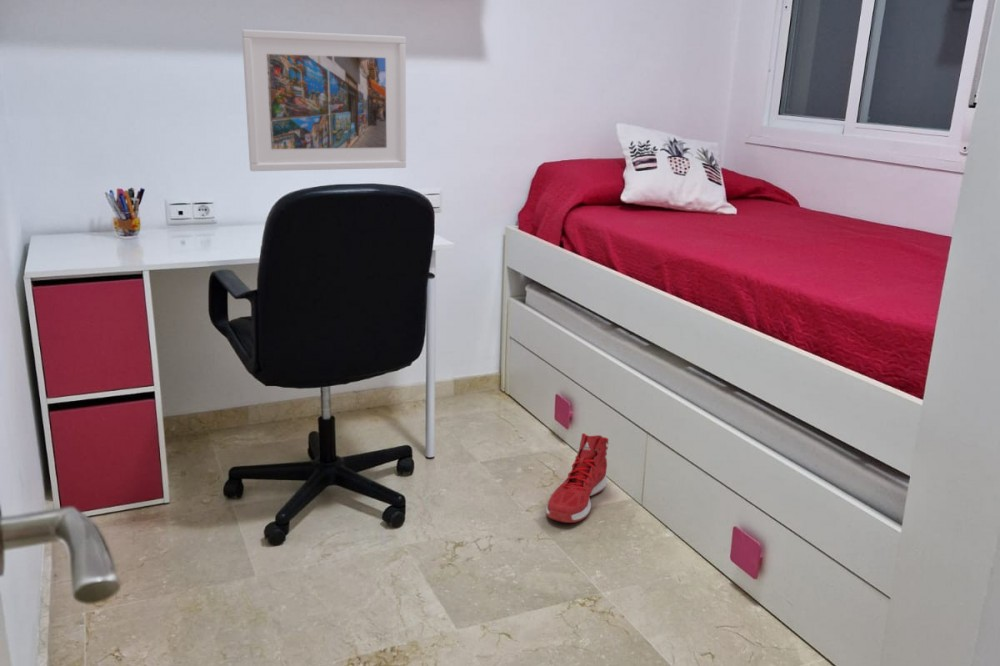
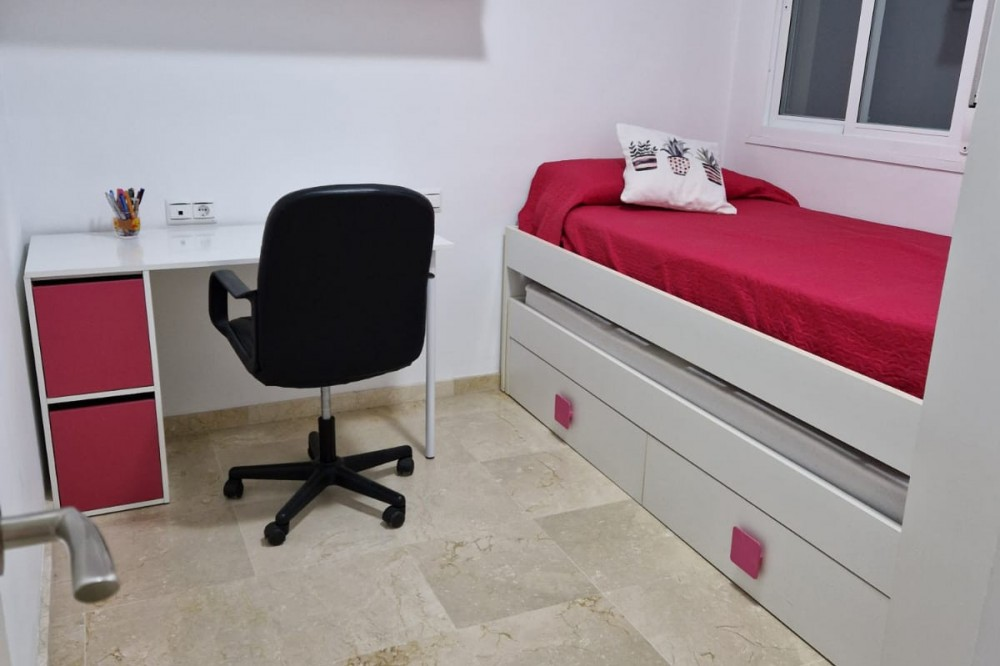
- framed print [241,29,407,172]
- sneaker [545,432,609,524]
